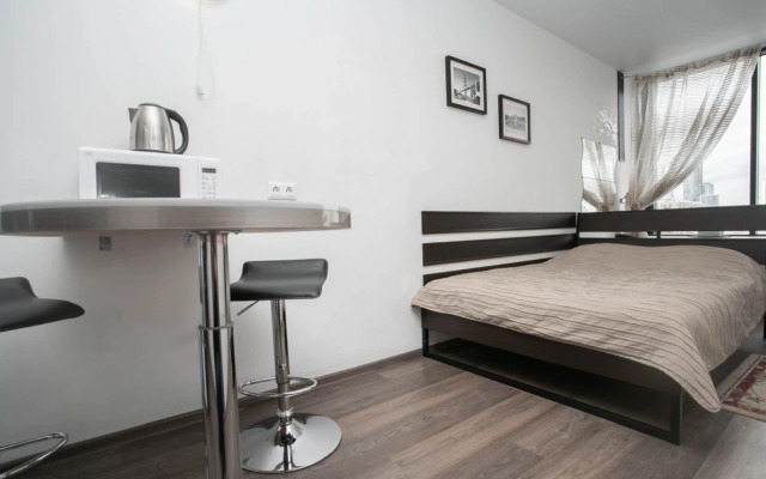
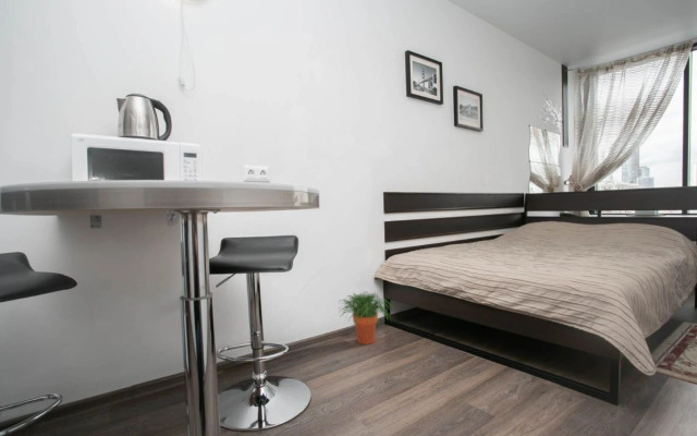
+ potted plant [338,290,394,346]
